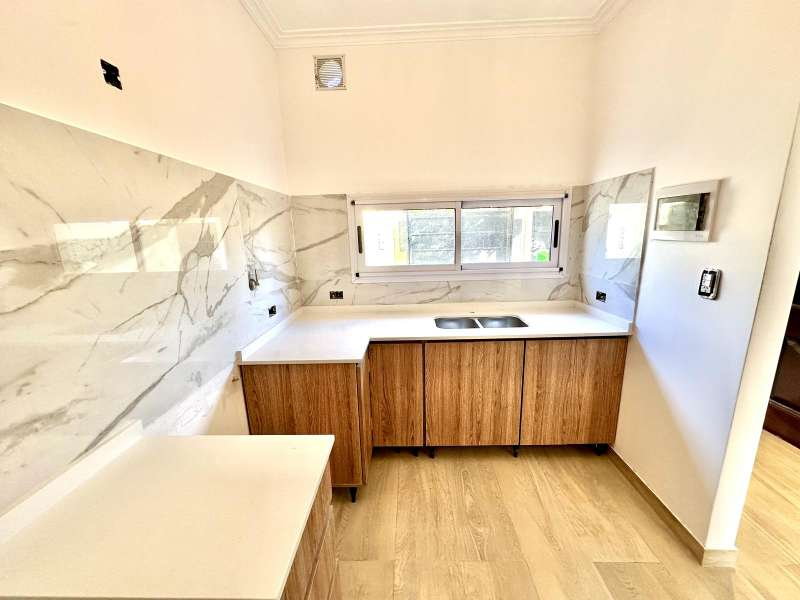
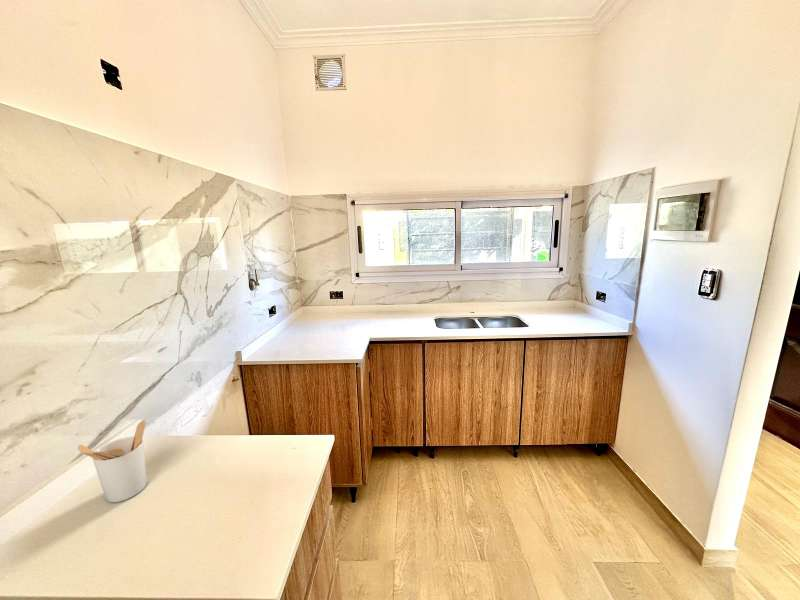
+ utensil holder [77,419,148,503]
